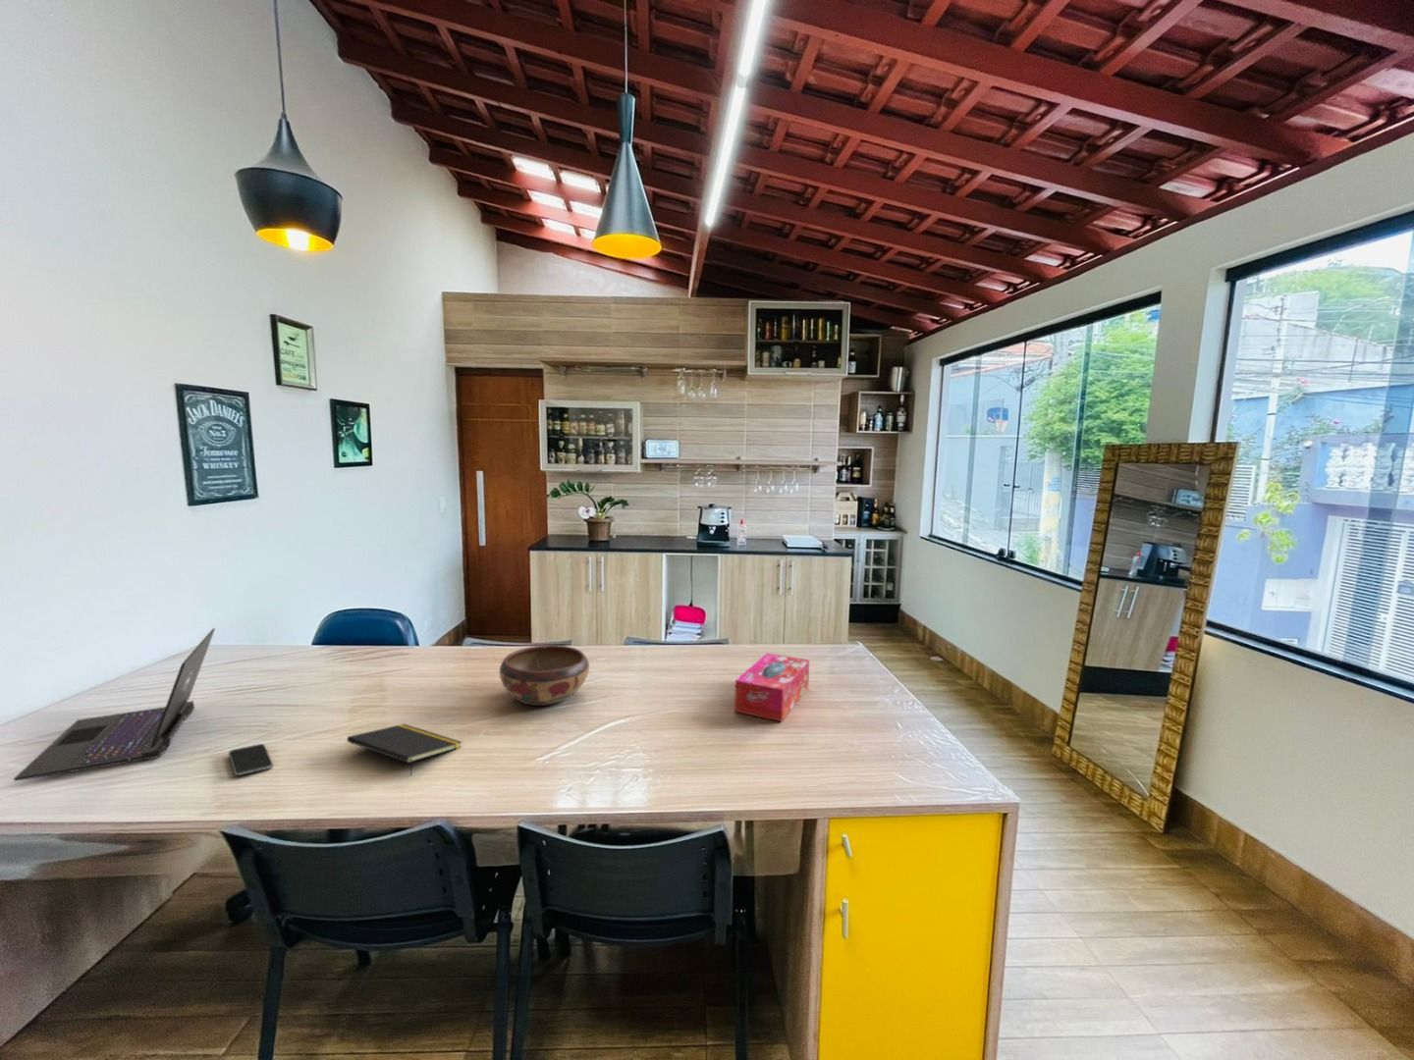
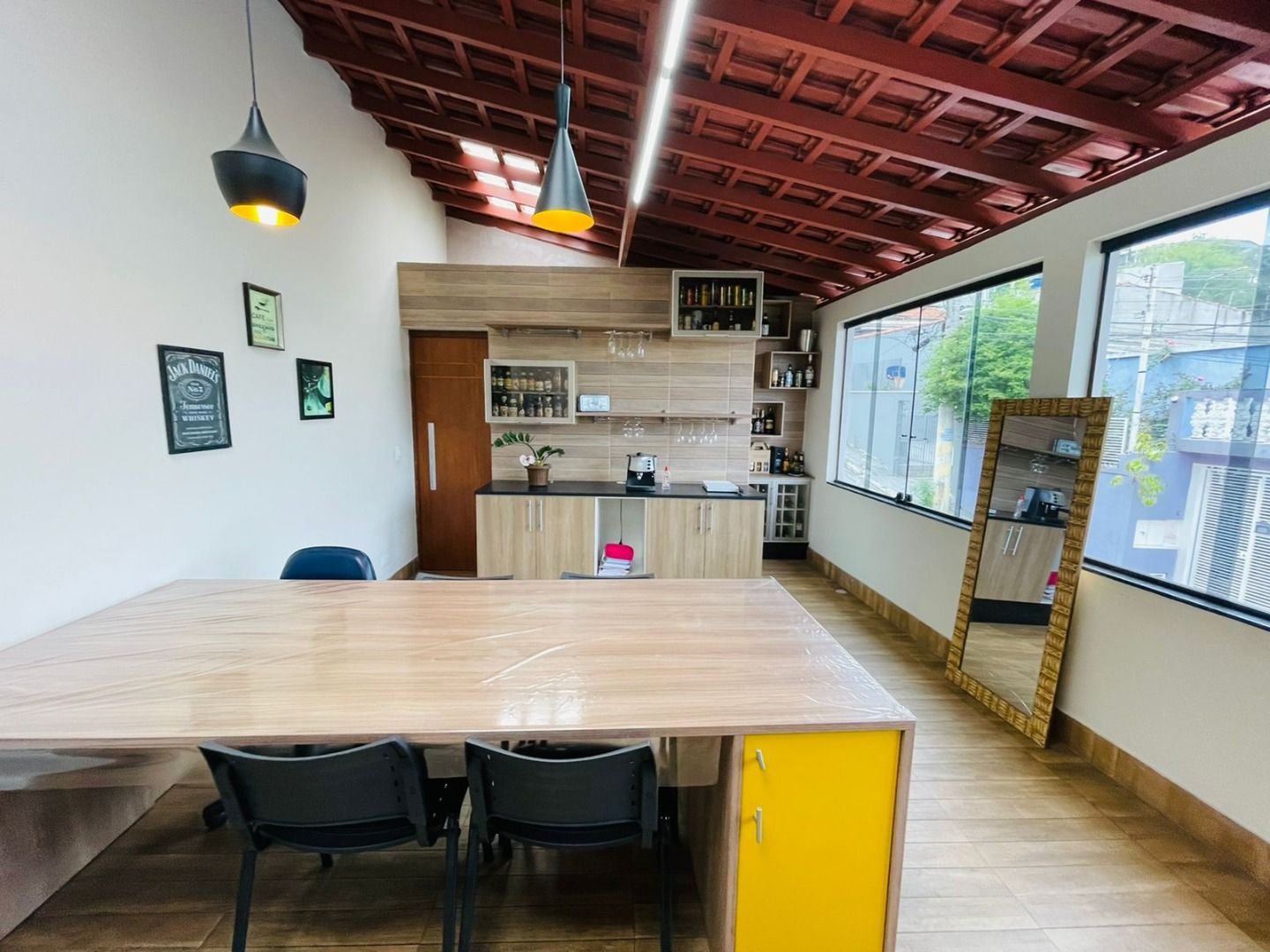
- tissue box [734,651,811,723]
- smartphone [228,743,274,776]
- laptop [12,627,216,783]
- notepad [345,724,463,776]
- decorative bowl [499,644,590,707]
